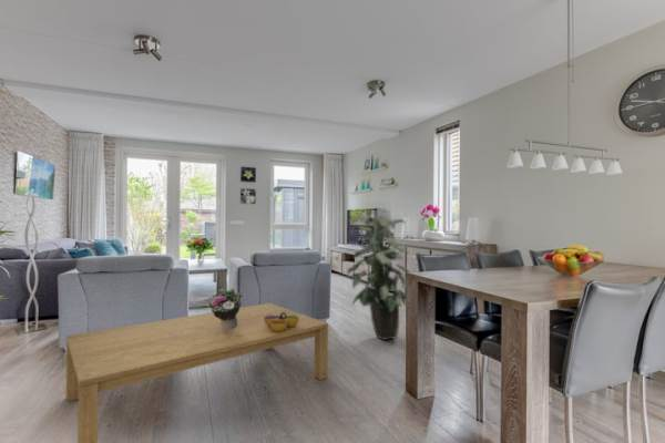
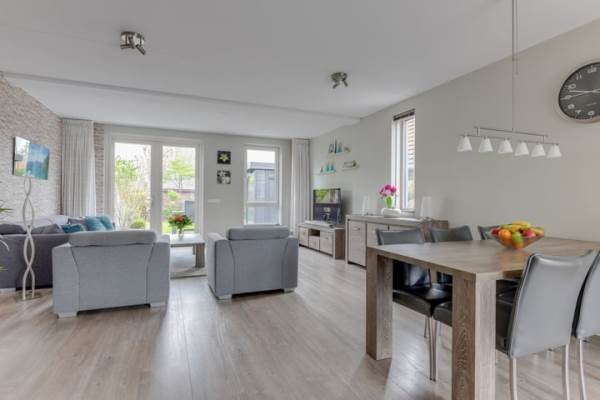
- indoor plant [346,207,410,341]
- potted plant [206,287,244,331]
- decorative bowl [264,312,299,331]
- coffee table [65,302,329,443]
